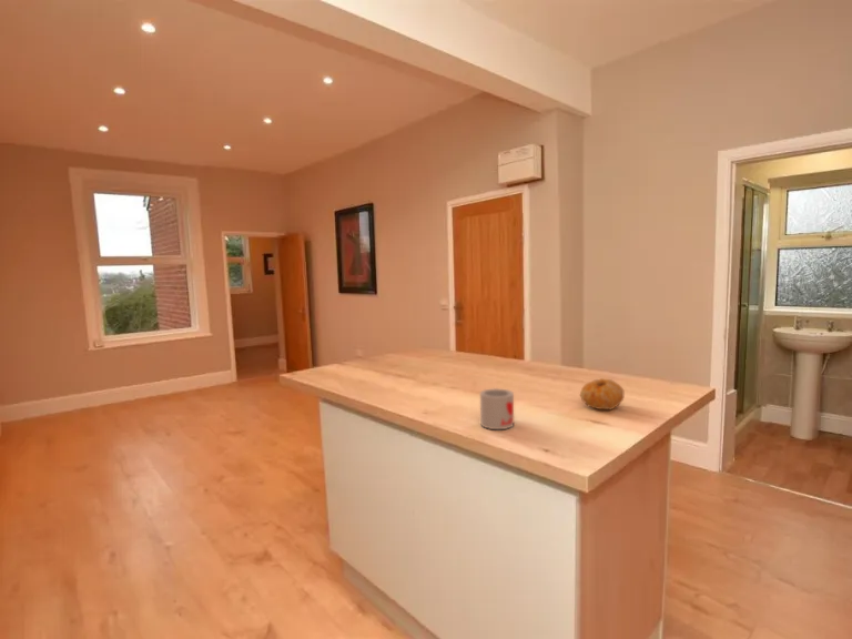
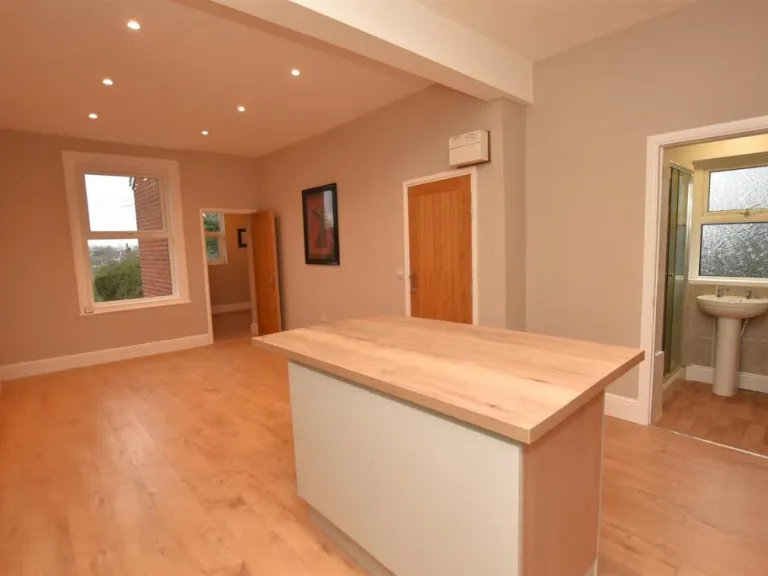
- mug [479,387,515,430]
- fruit [579,377,626,410]
